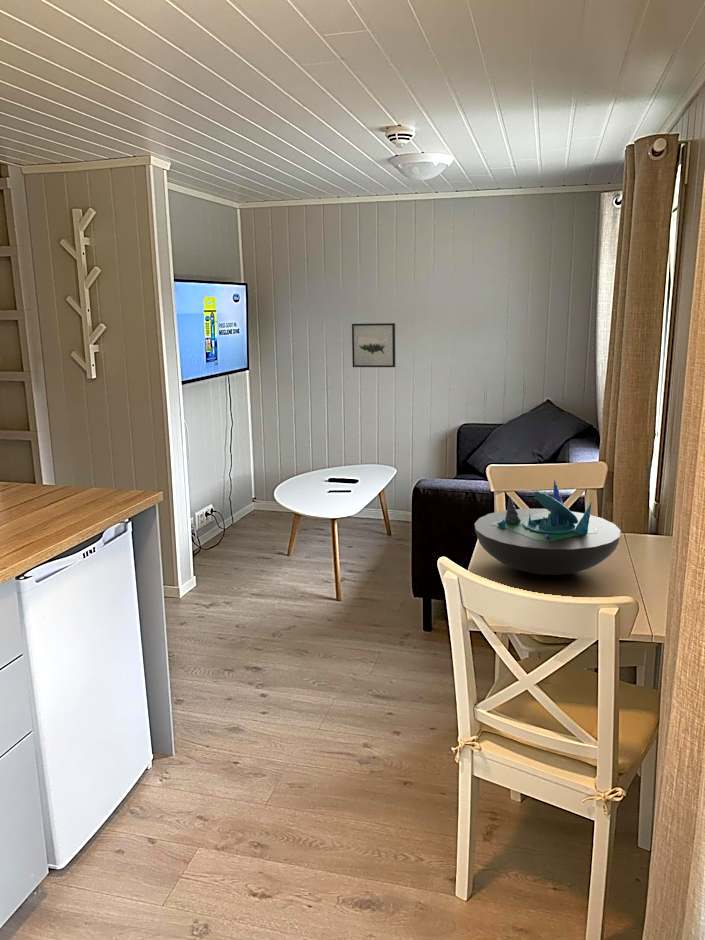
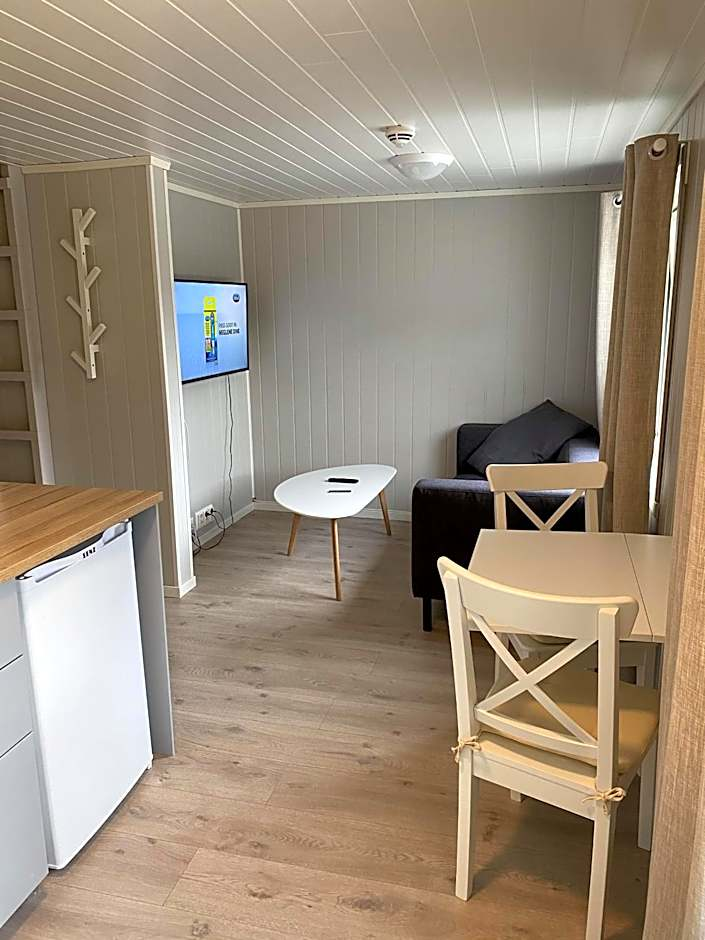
- decorative bowl [474,478,622,576]
- wall art [351,322,396,368]
